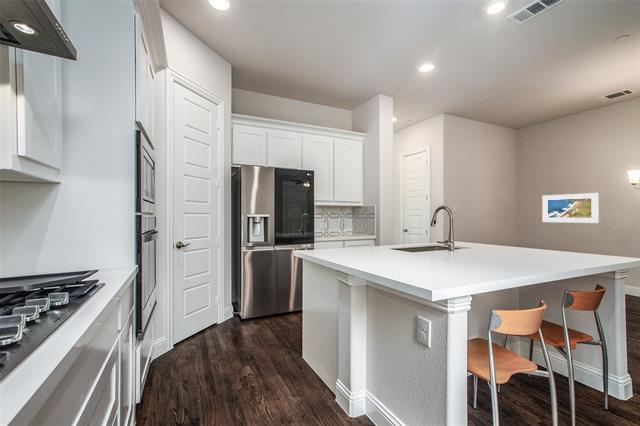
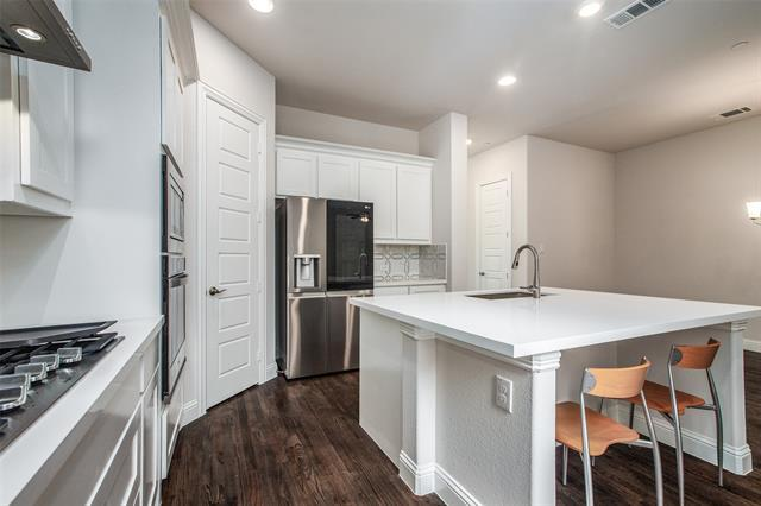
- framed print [541,192,599,224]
